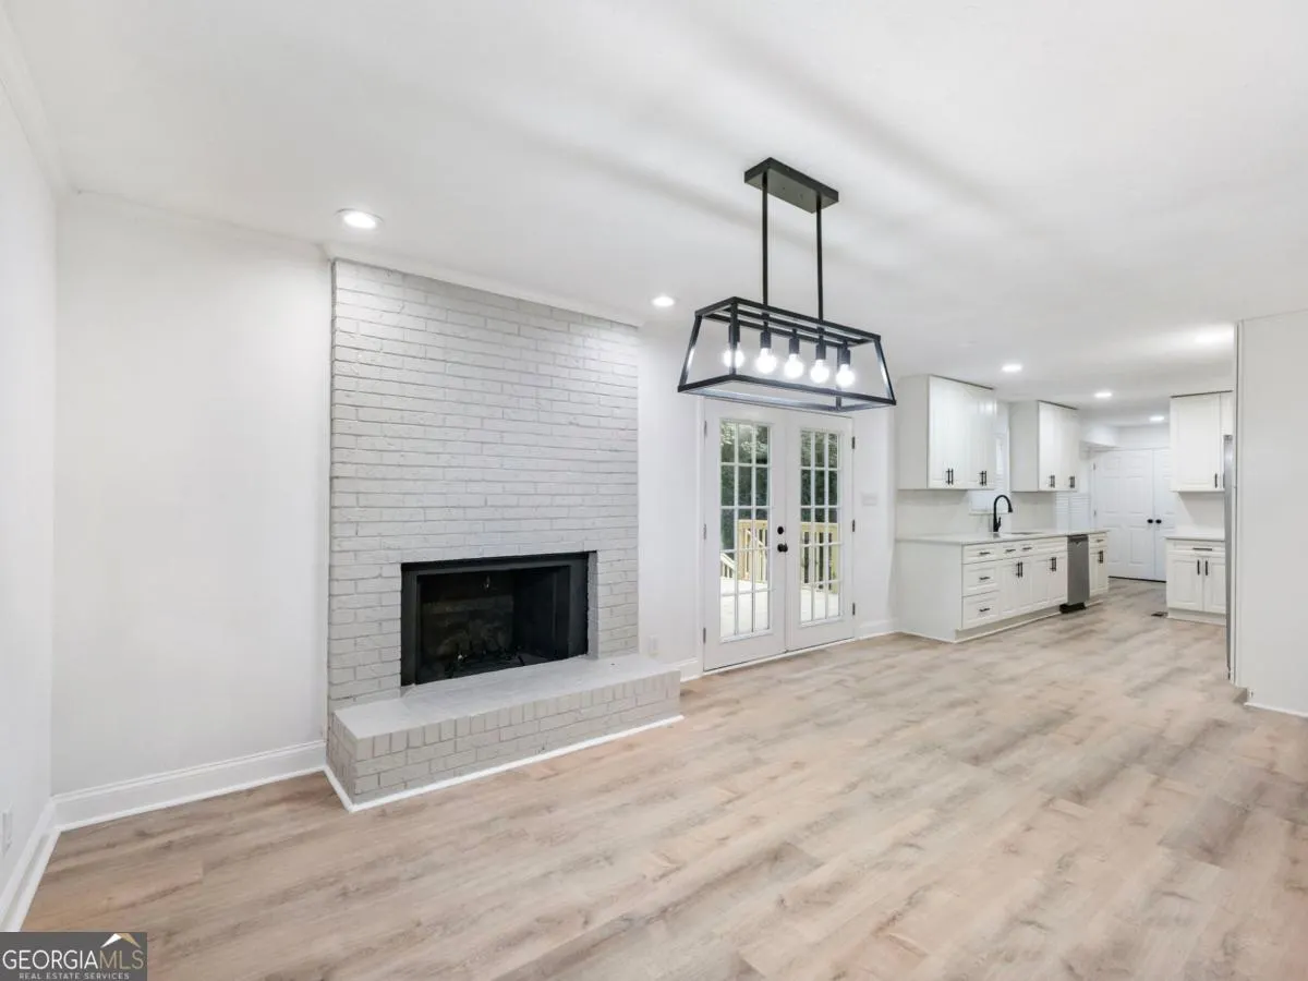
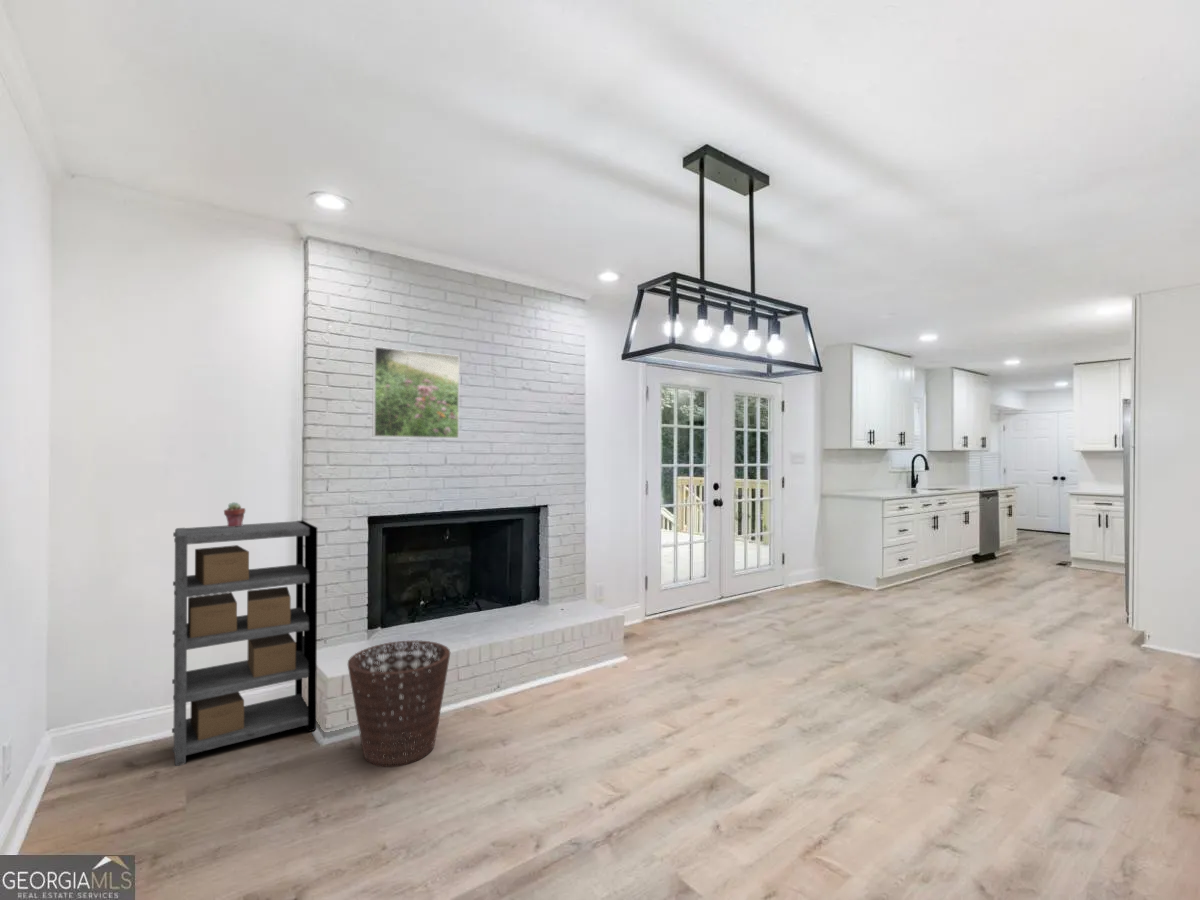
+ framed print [372,346,460,439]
+ potted succulent [223,501,246,527]
+ basket [347,639,451,768]
+ shelving unit [171,520,318,767]
